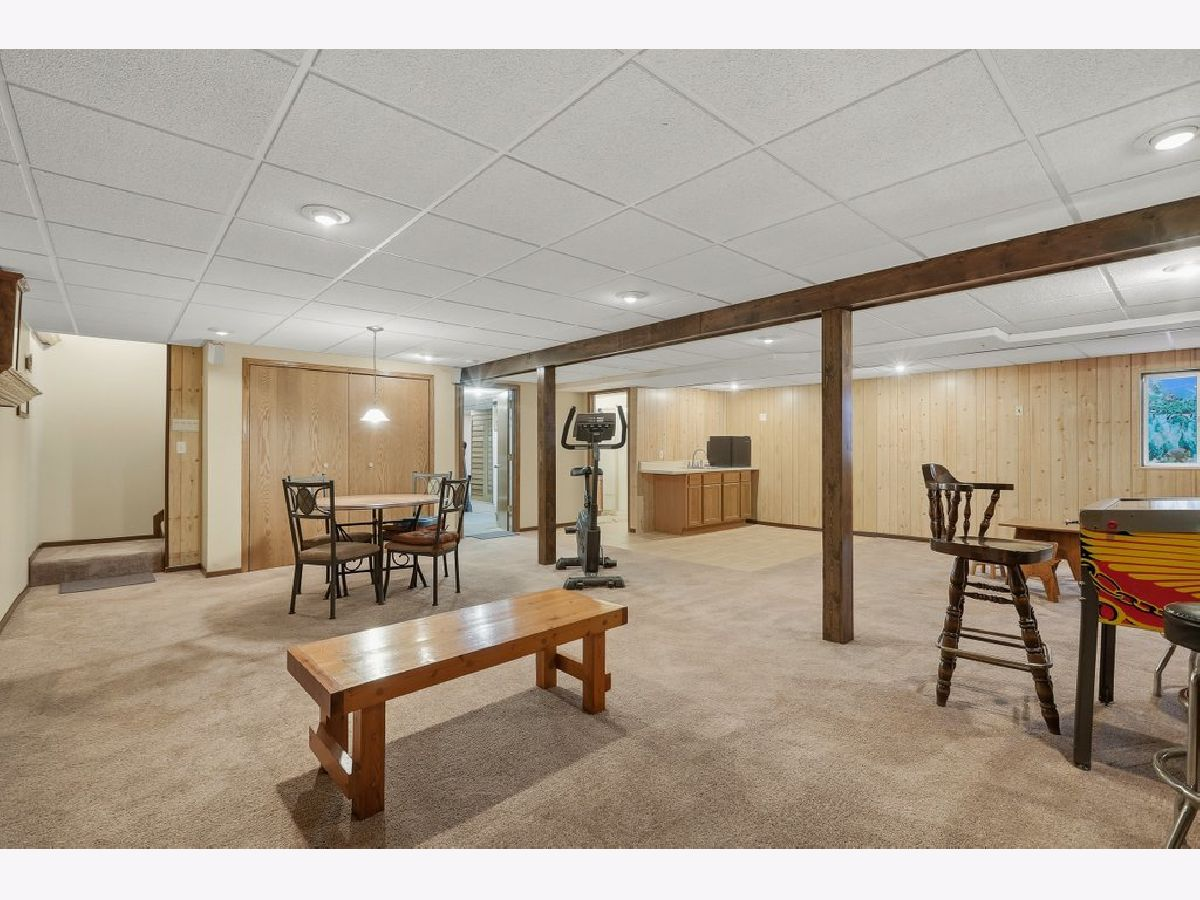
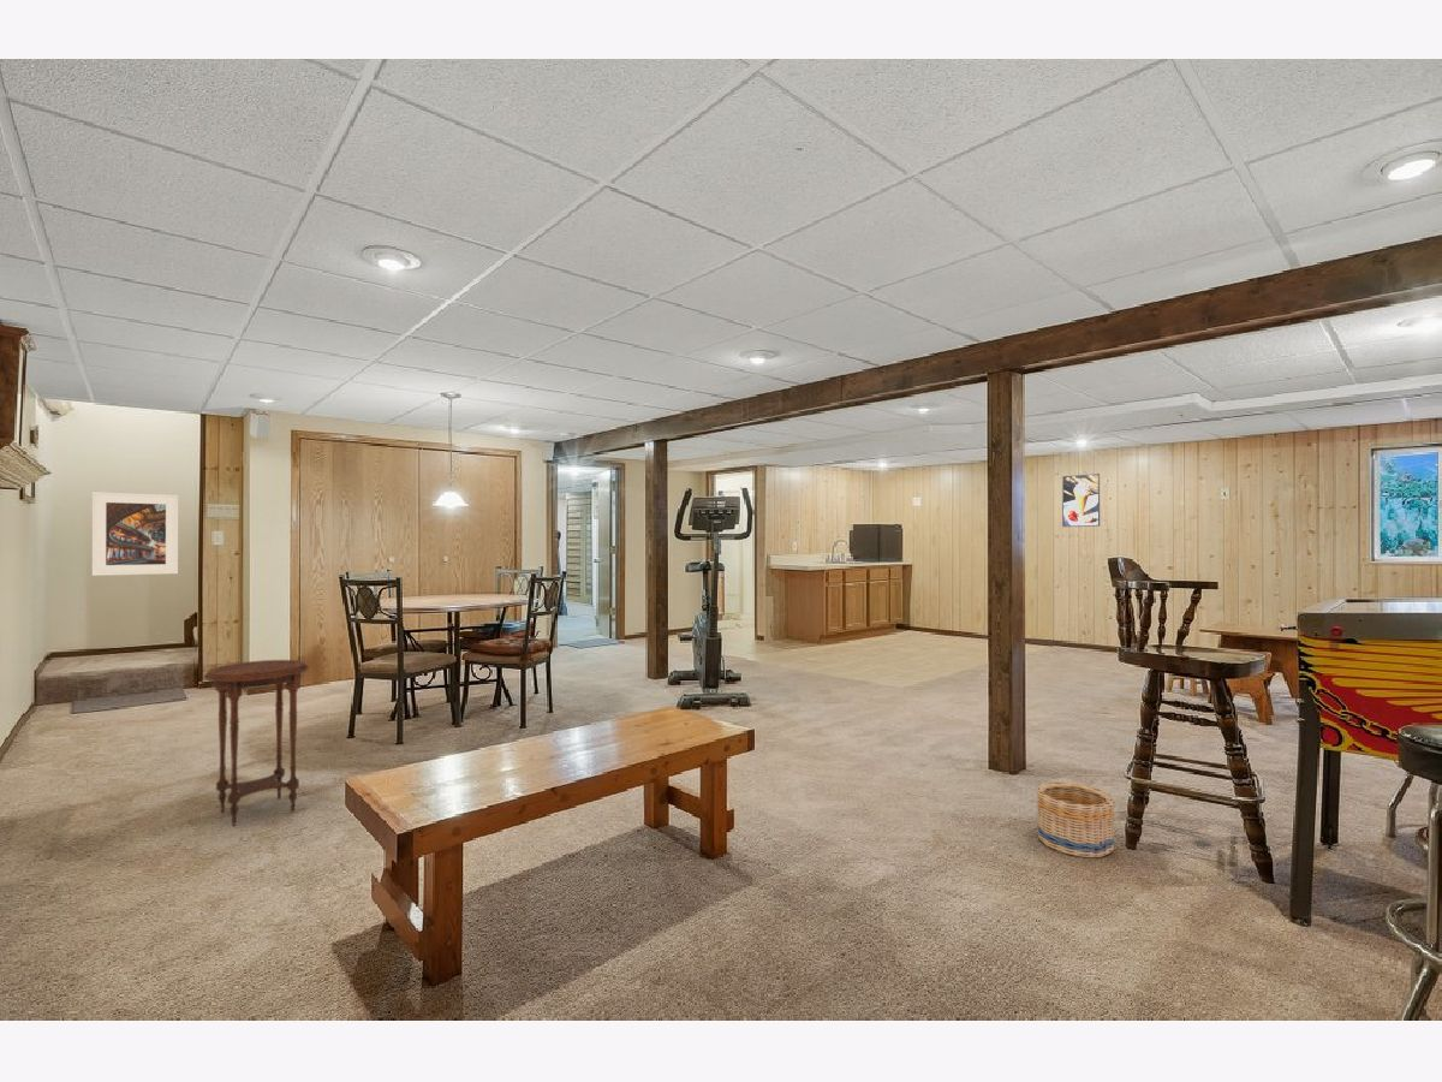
+ side table [203,659,310,827]
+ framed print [91,491,179,577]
+ basket [1036,780,1116,858]
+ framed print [1061,472,1101,528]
